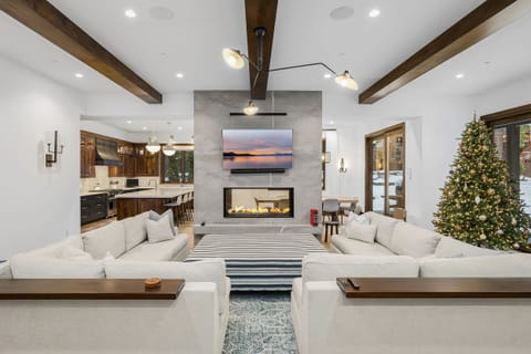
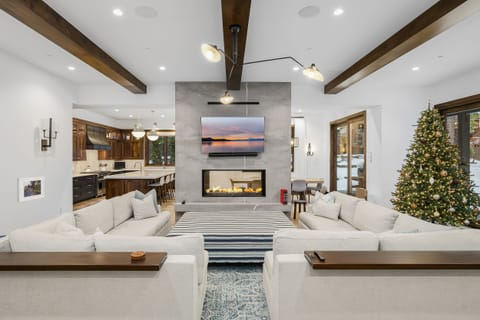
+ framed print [16,175,45,203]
